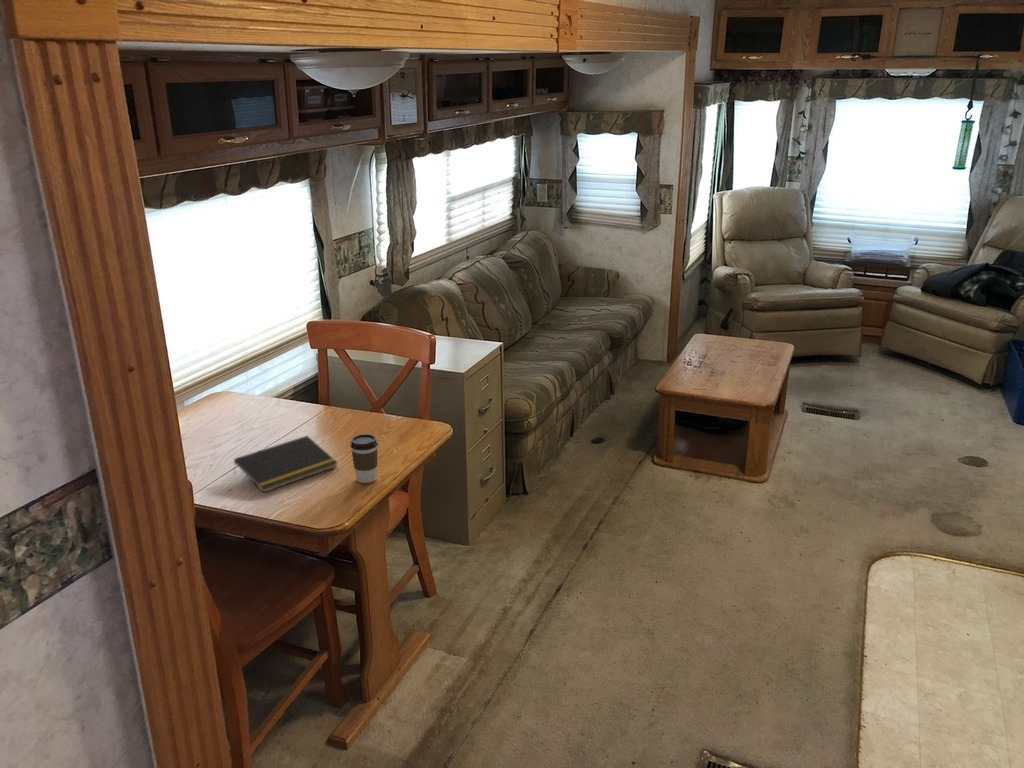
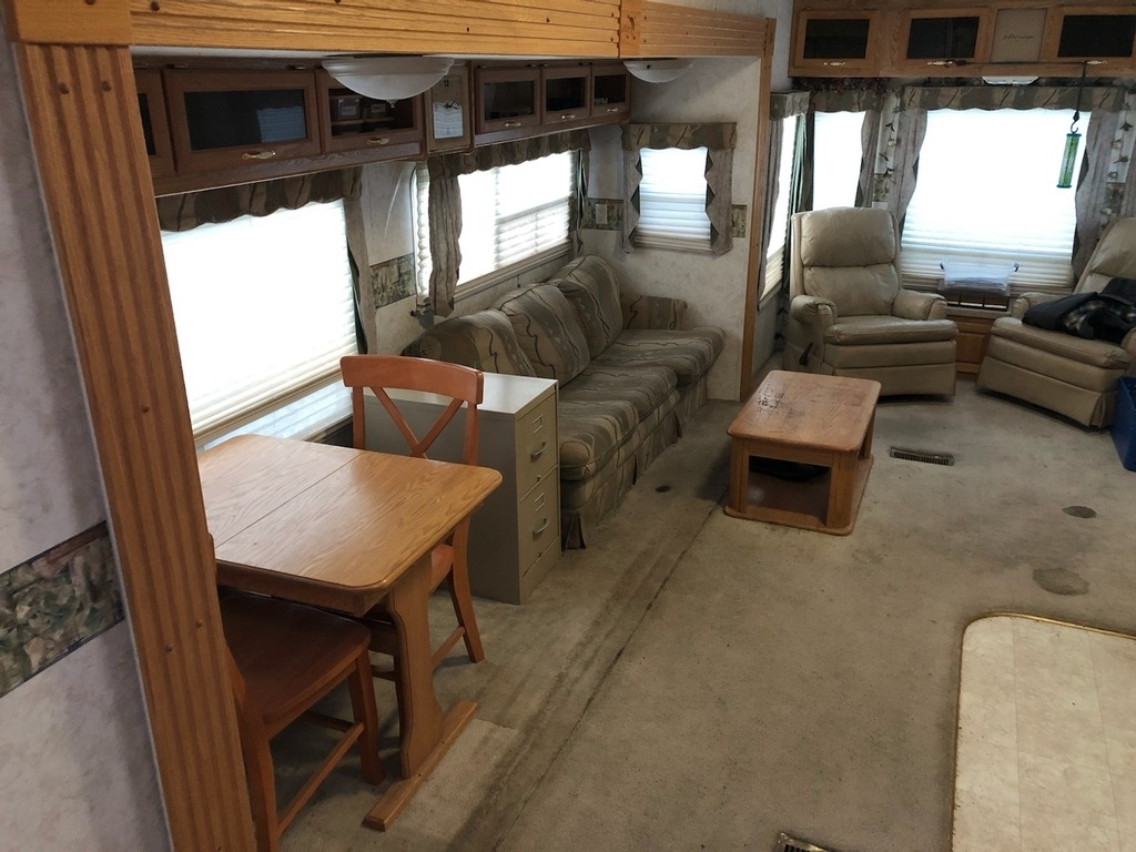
- notepad [233,435,339,493]
- coffee cup [349,433,379,484]
